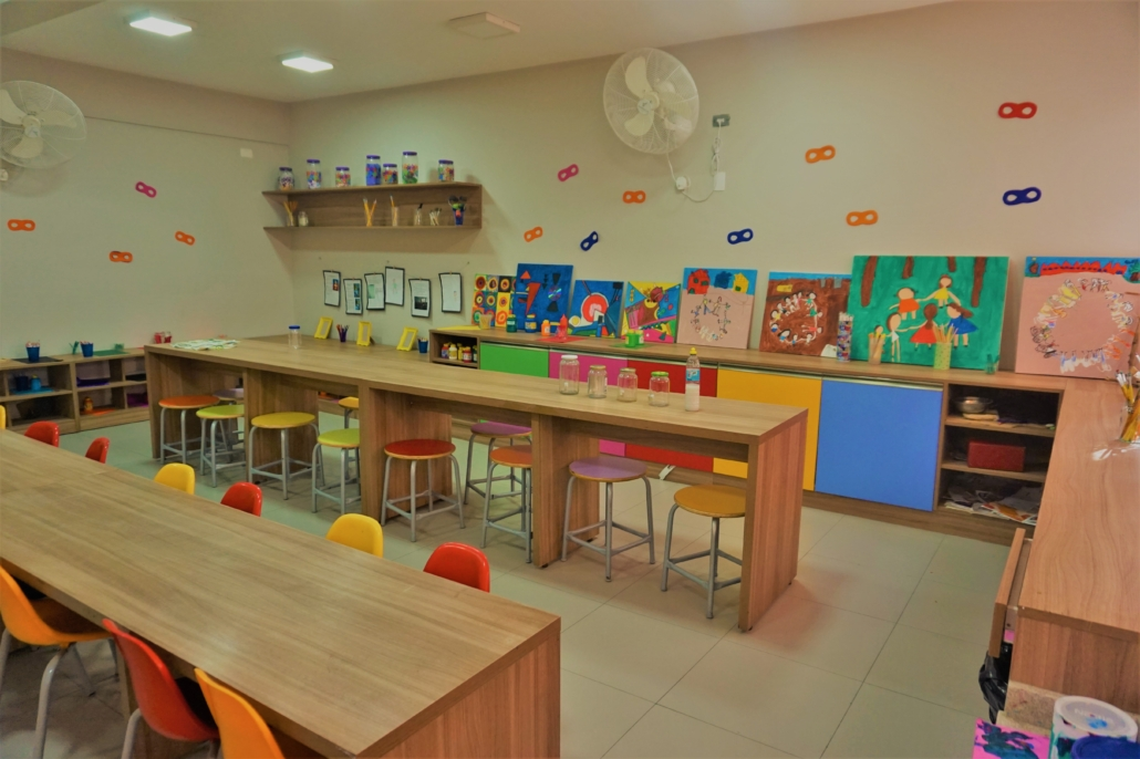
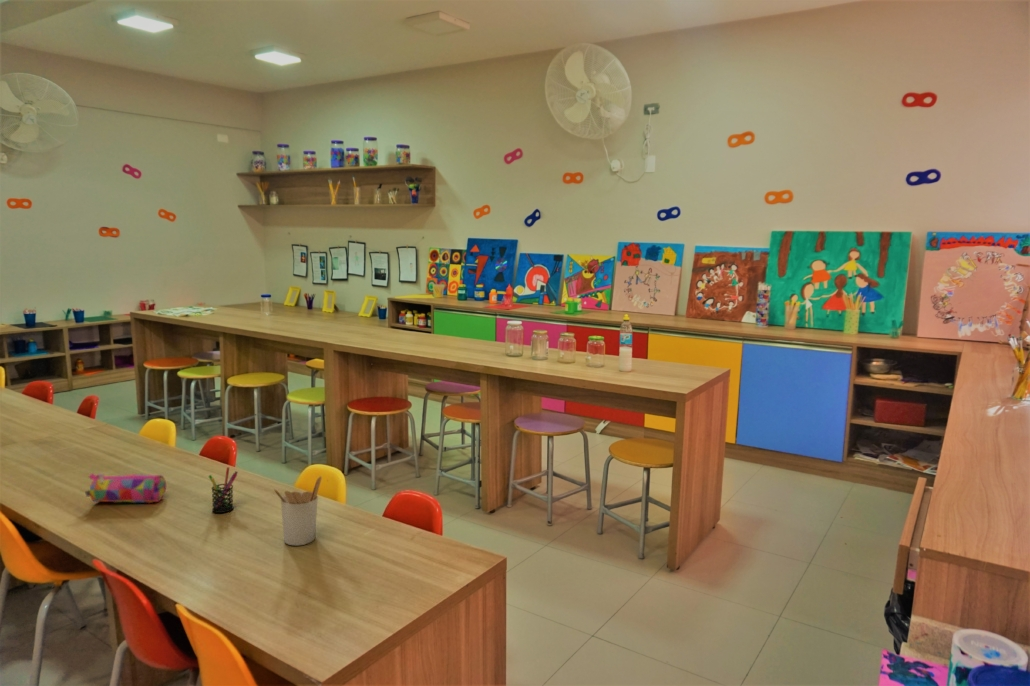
+ pencil case [84,472,167,504]
+ utensil holder [272,475,322,546]
+ pen holder [208,466,239,514]
